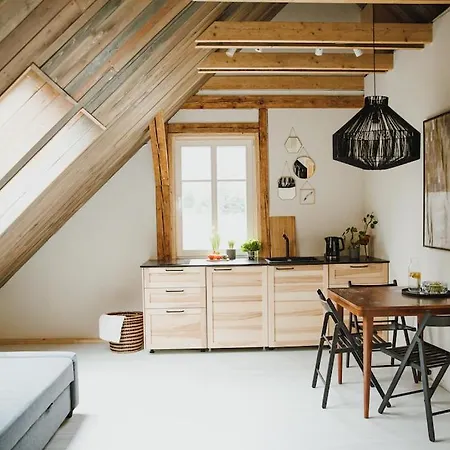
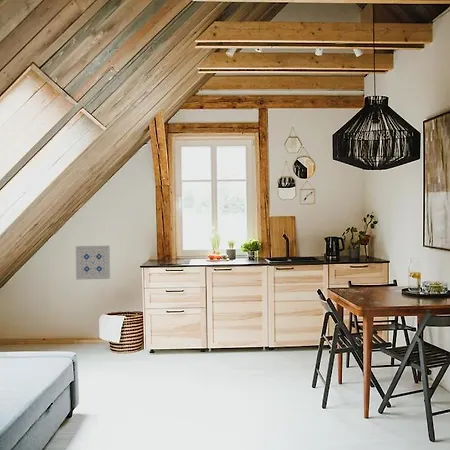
+ wall art [75,245,111,281]
